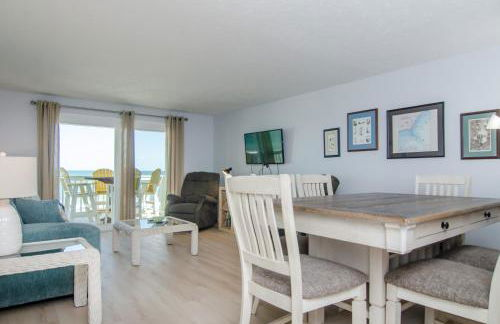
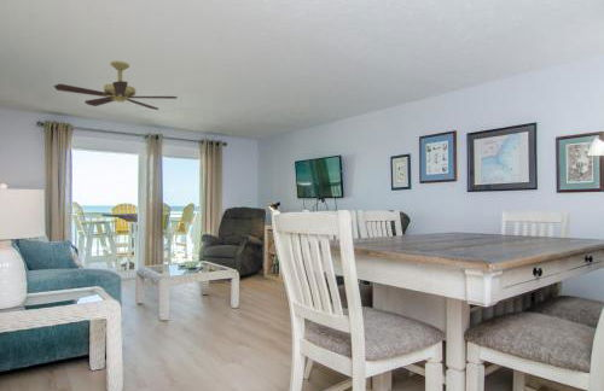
+ ceiling fan [53,60,179,111]
